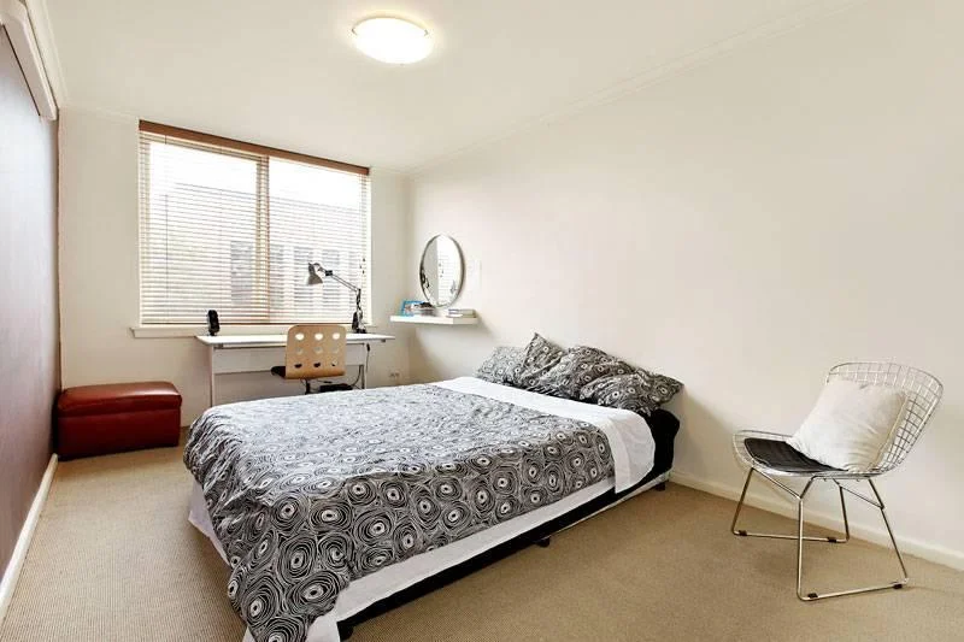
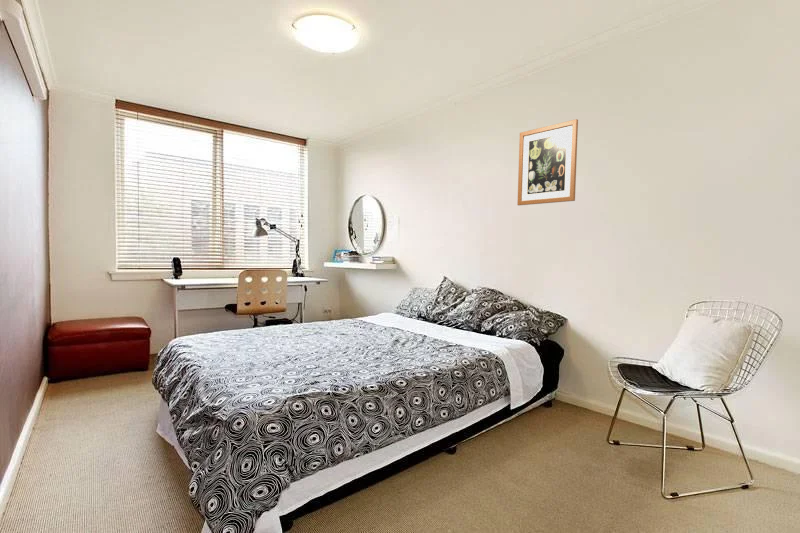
+ wall art [516,118,579,206]
